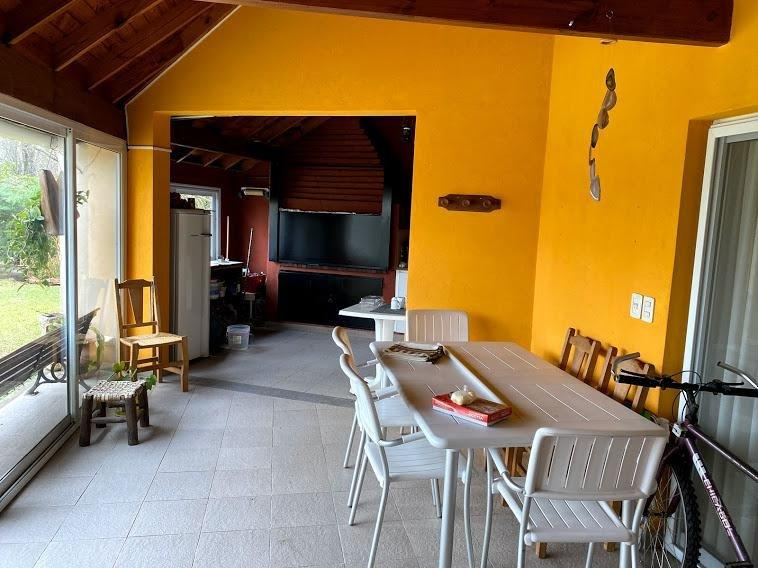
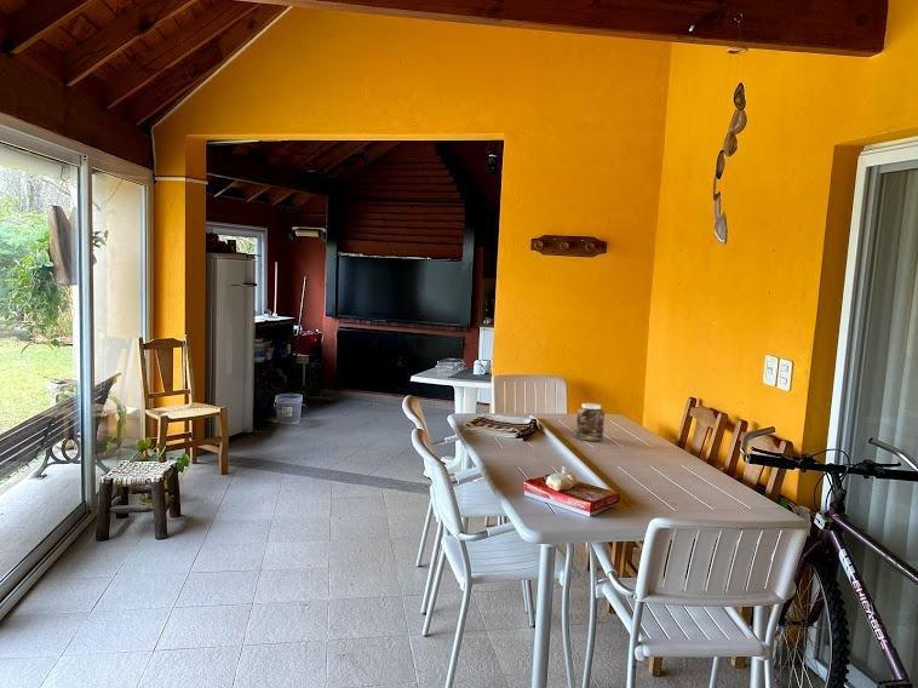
+ jar [575,402,606,442]
